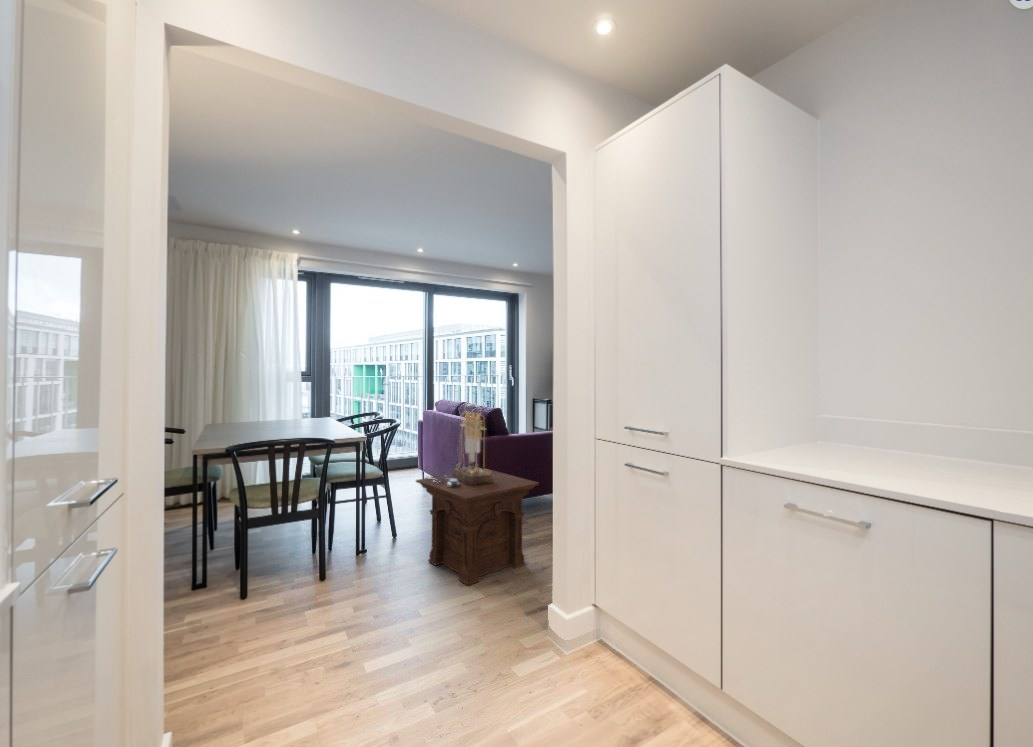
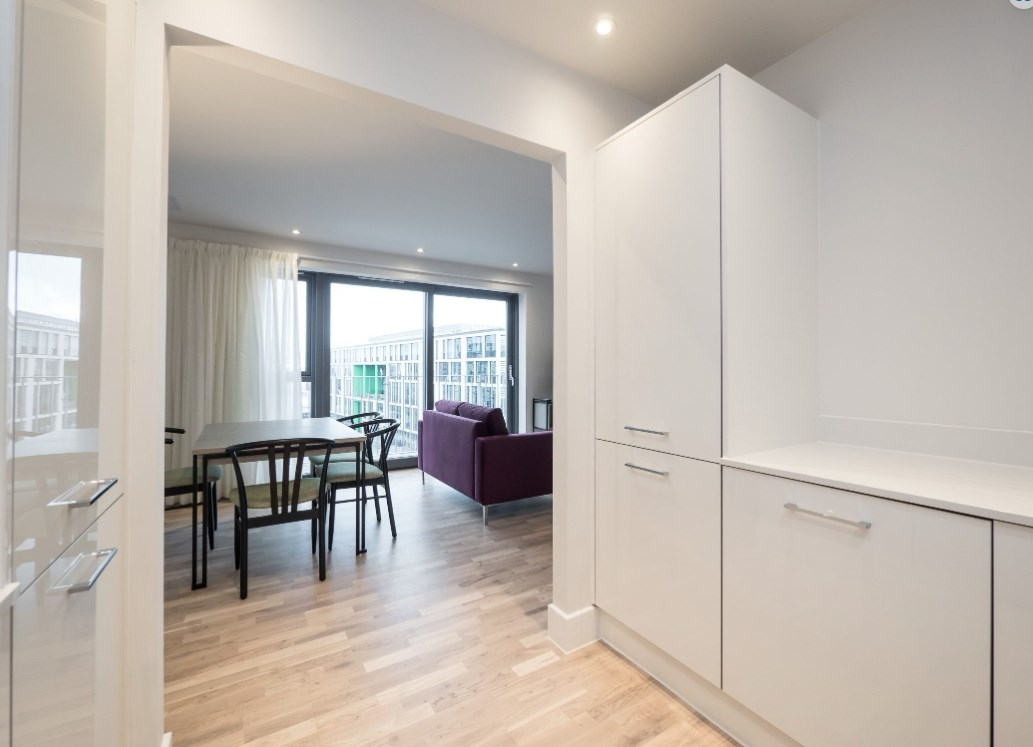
- side table [415,468,540,587]
- table lamp [424,403,494,487]
